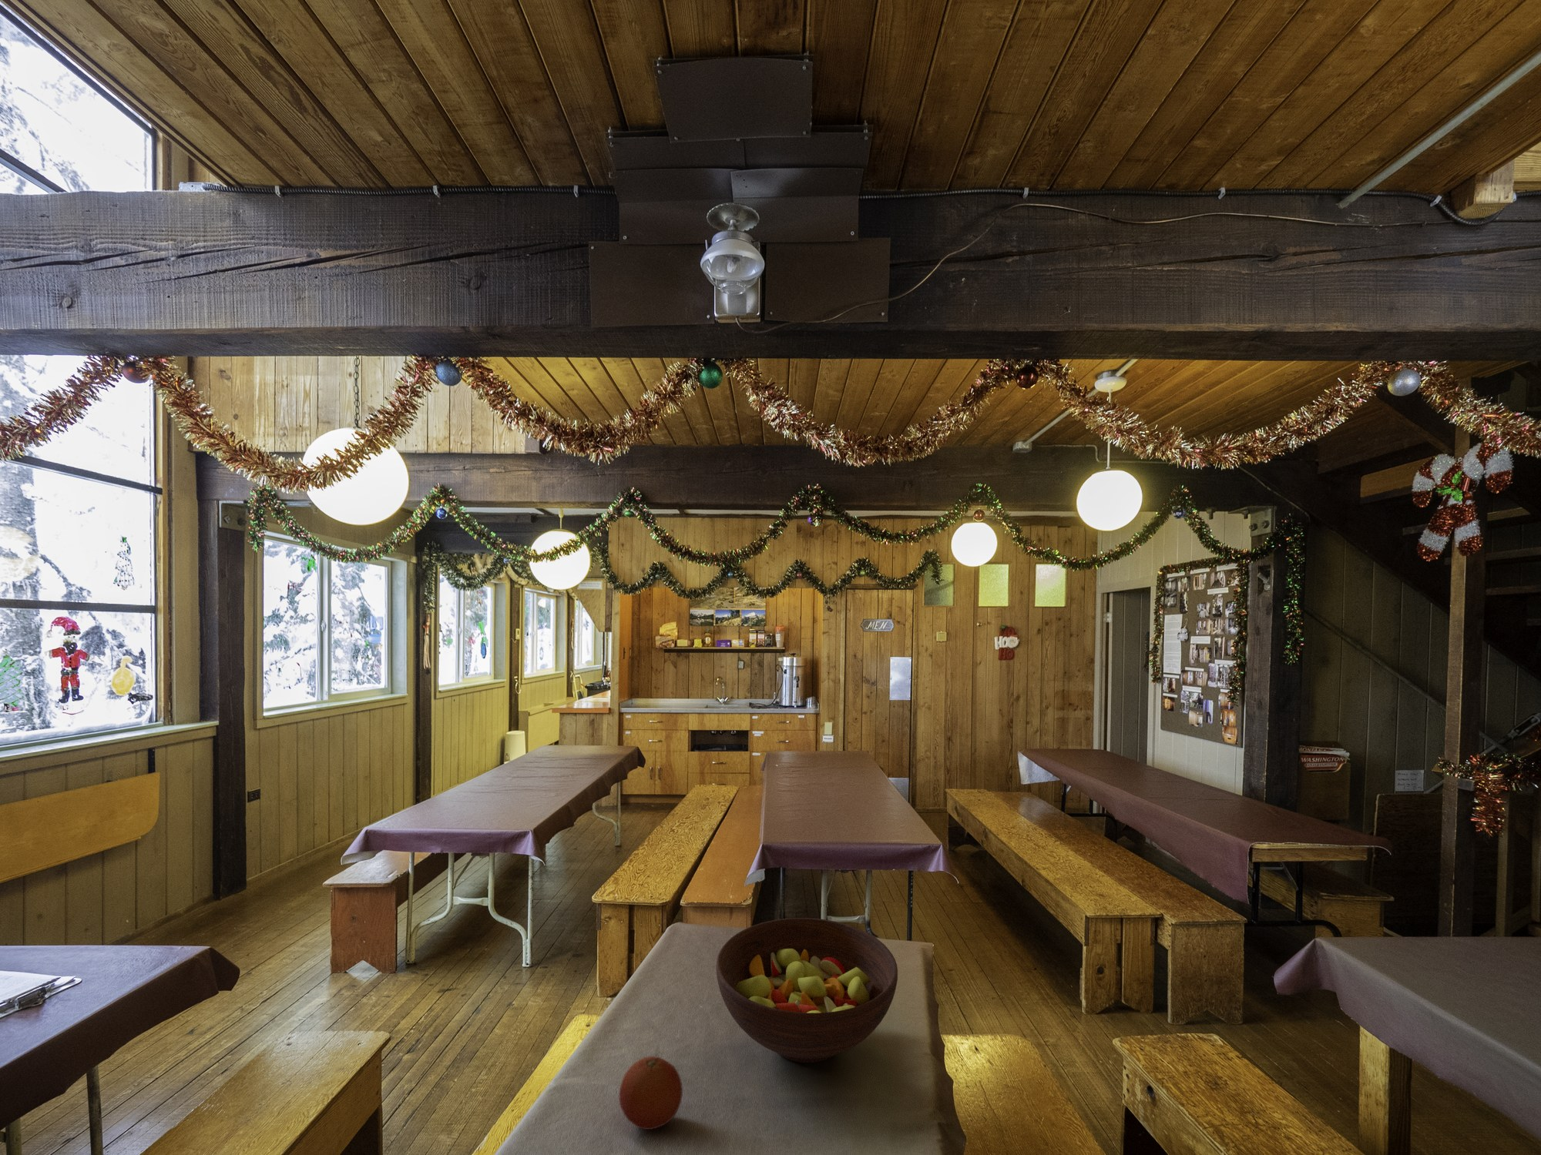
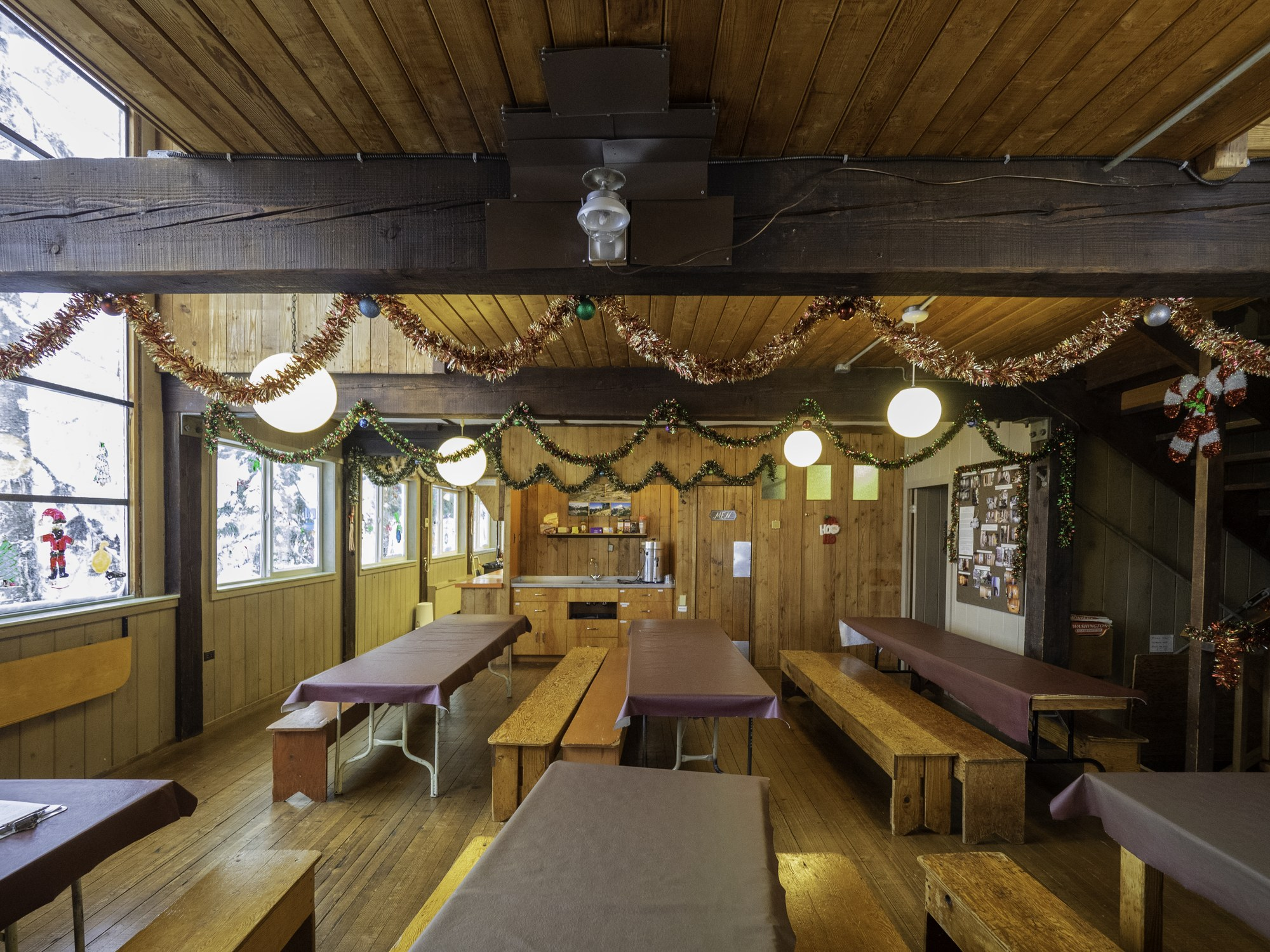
- fruit [618,1056,683,1131]
- fruit bowl [716,917,898,1063]
